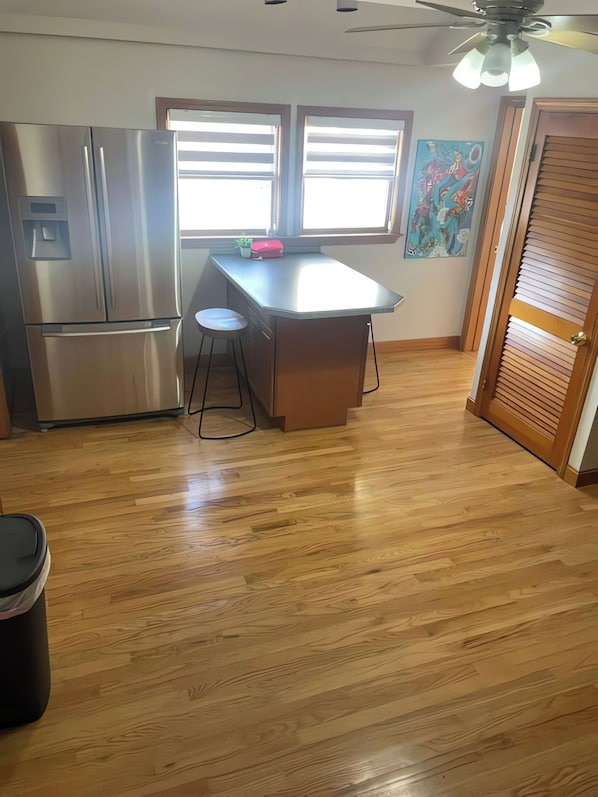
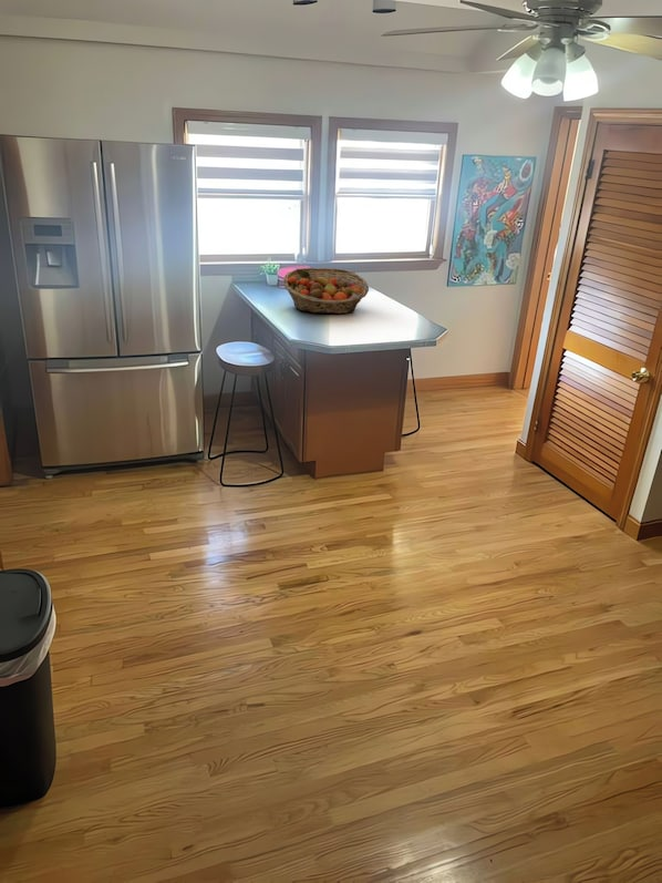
+ fruit basket [282,267,370,315]
